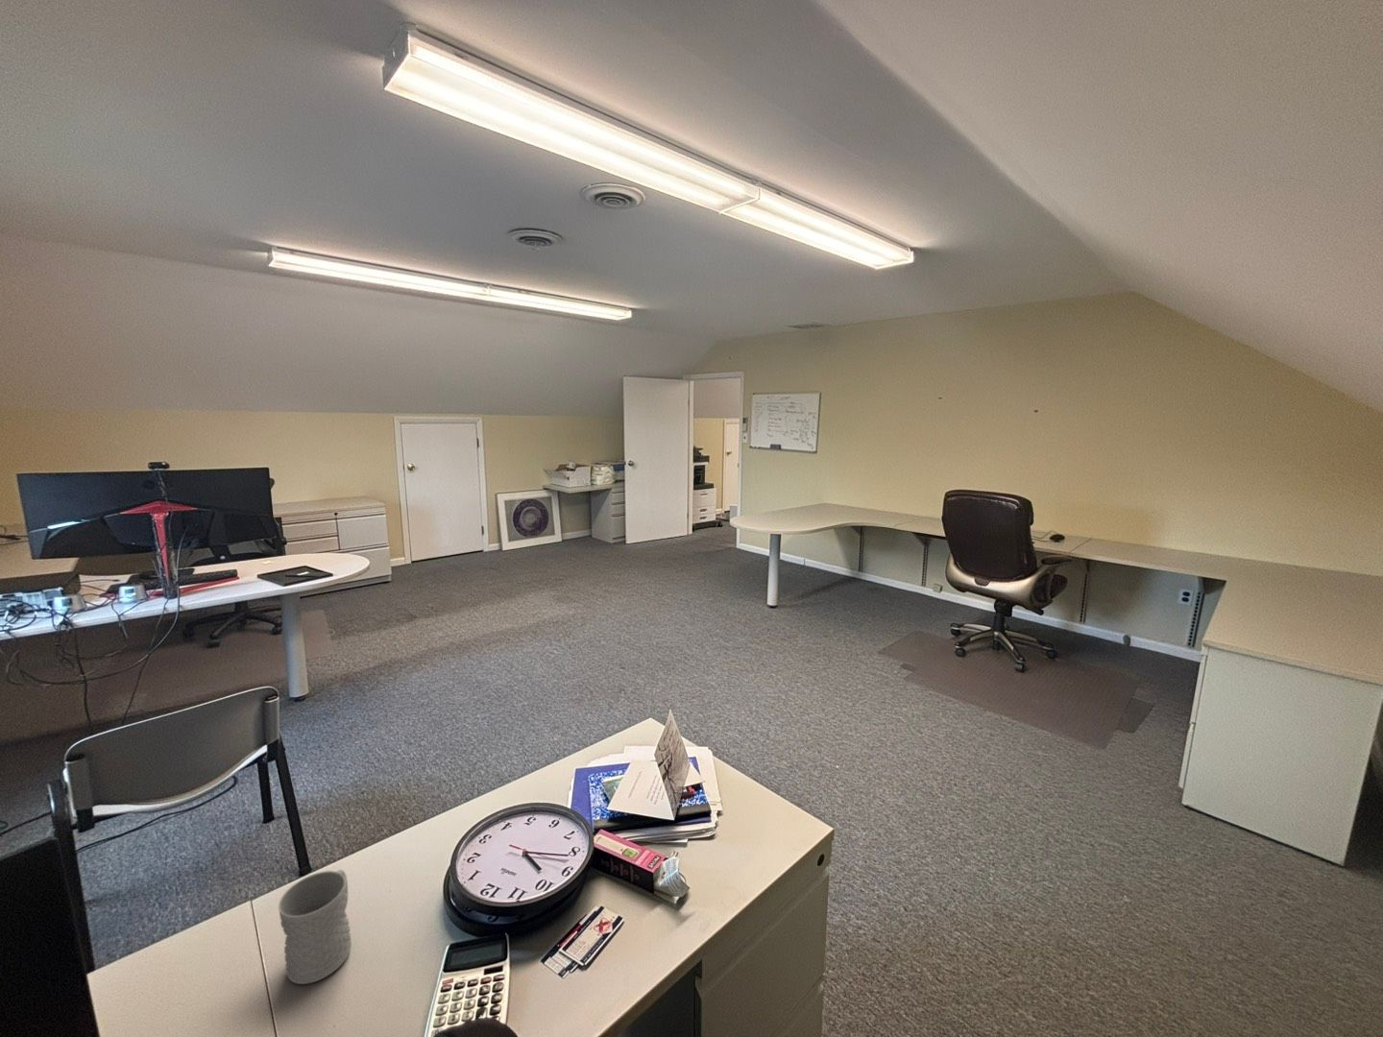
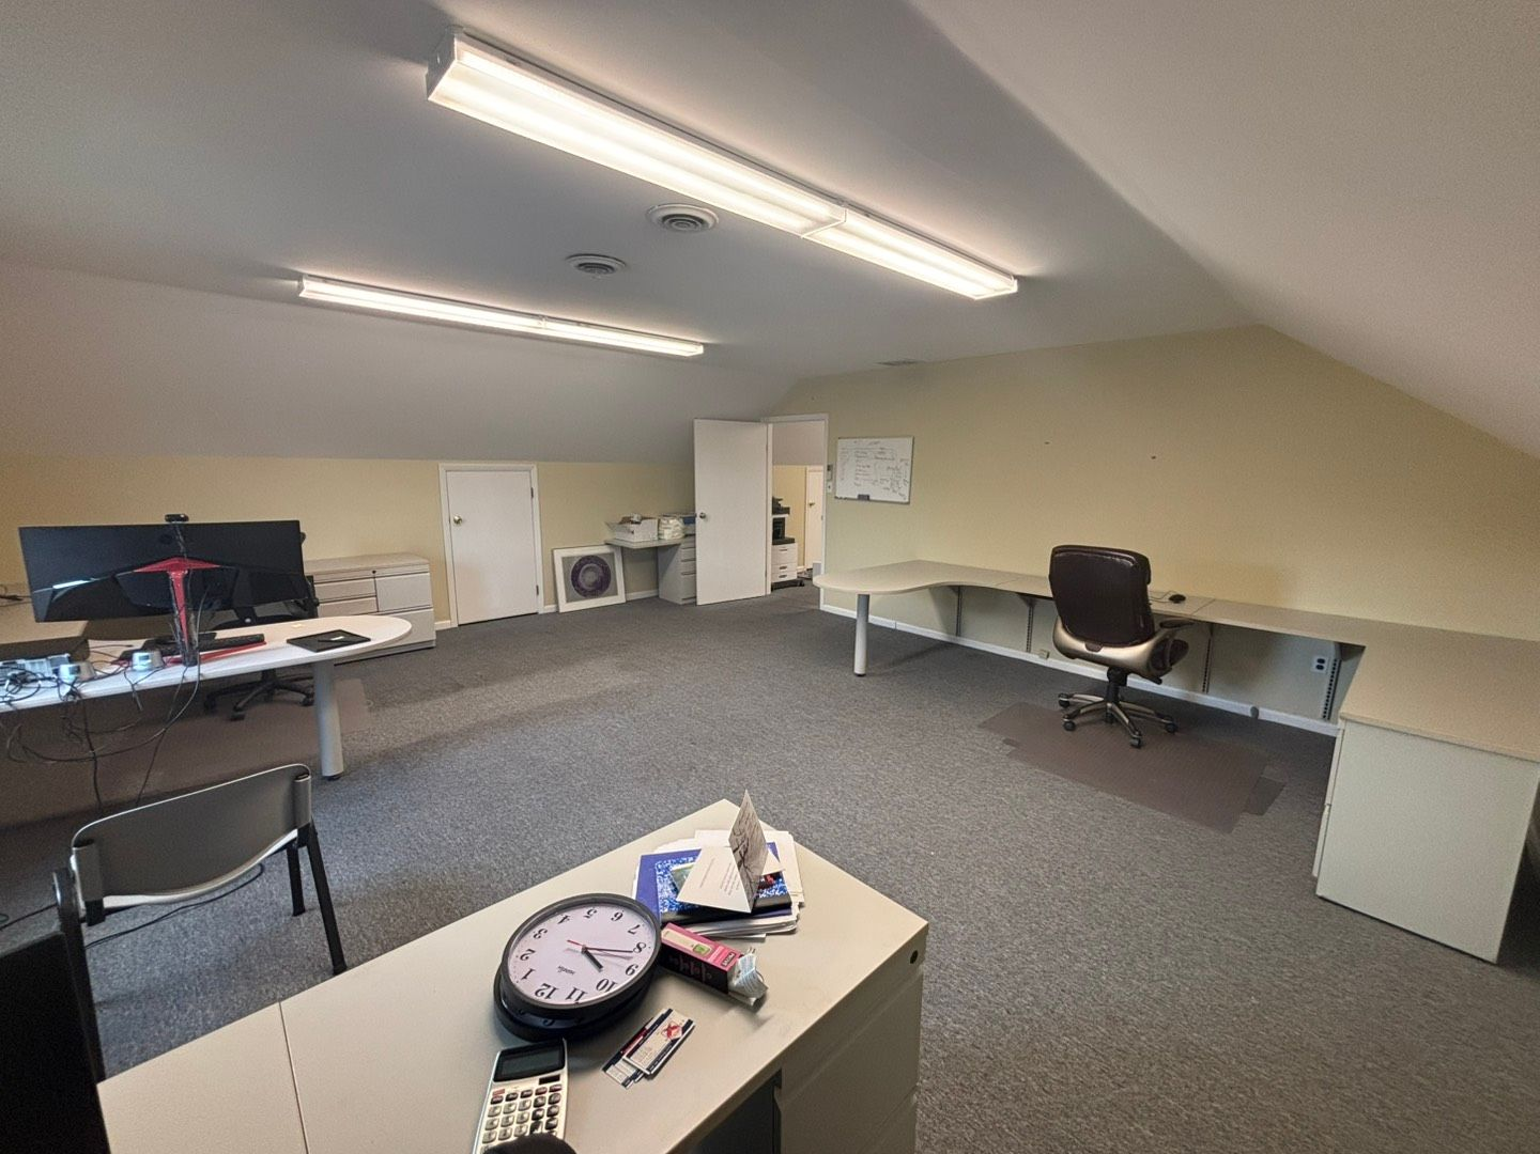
- mug [278,869,353,985]
